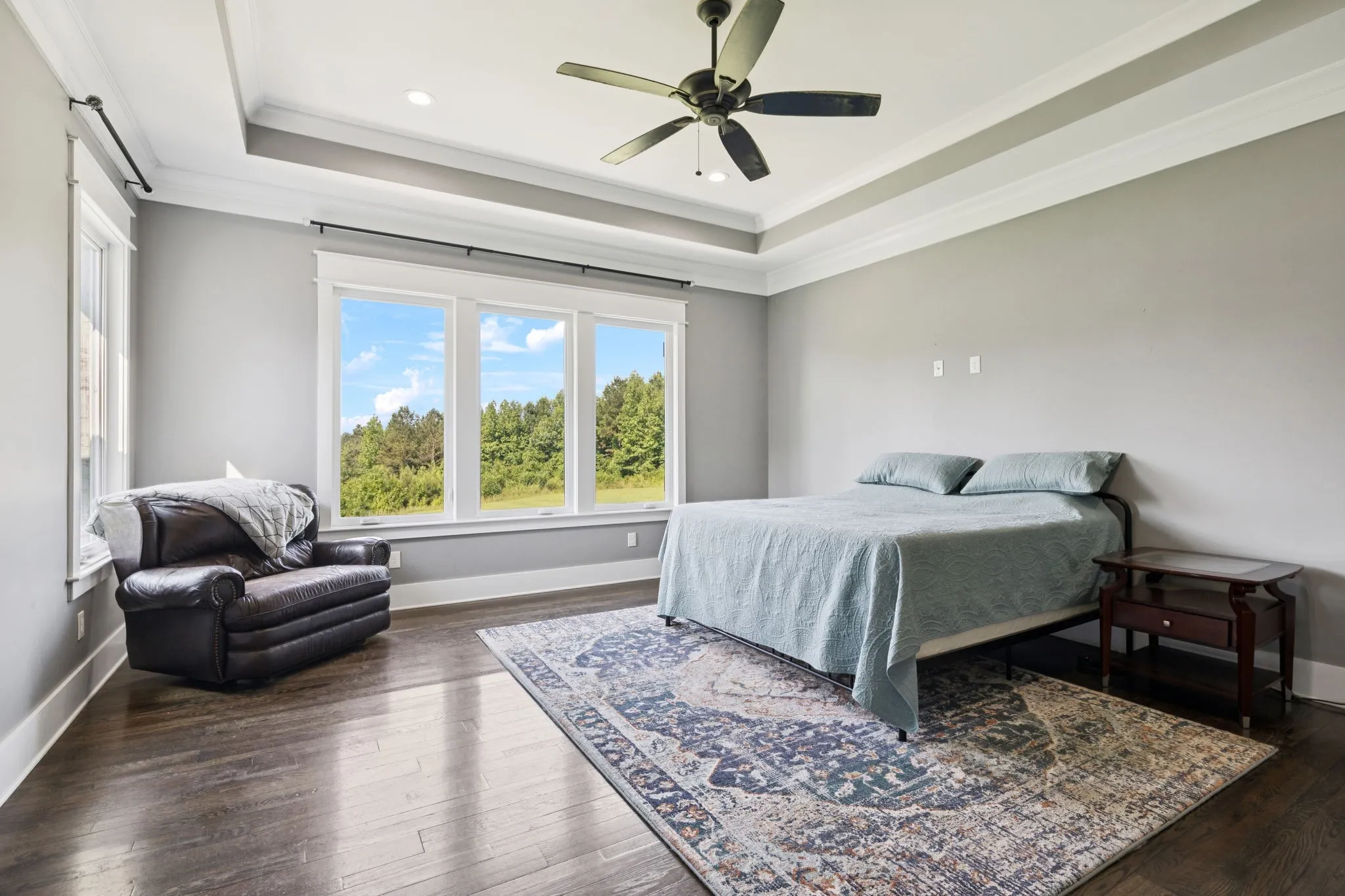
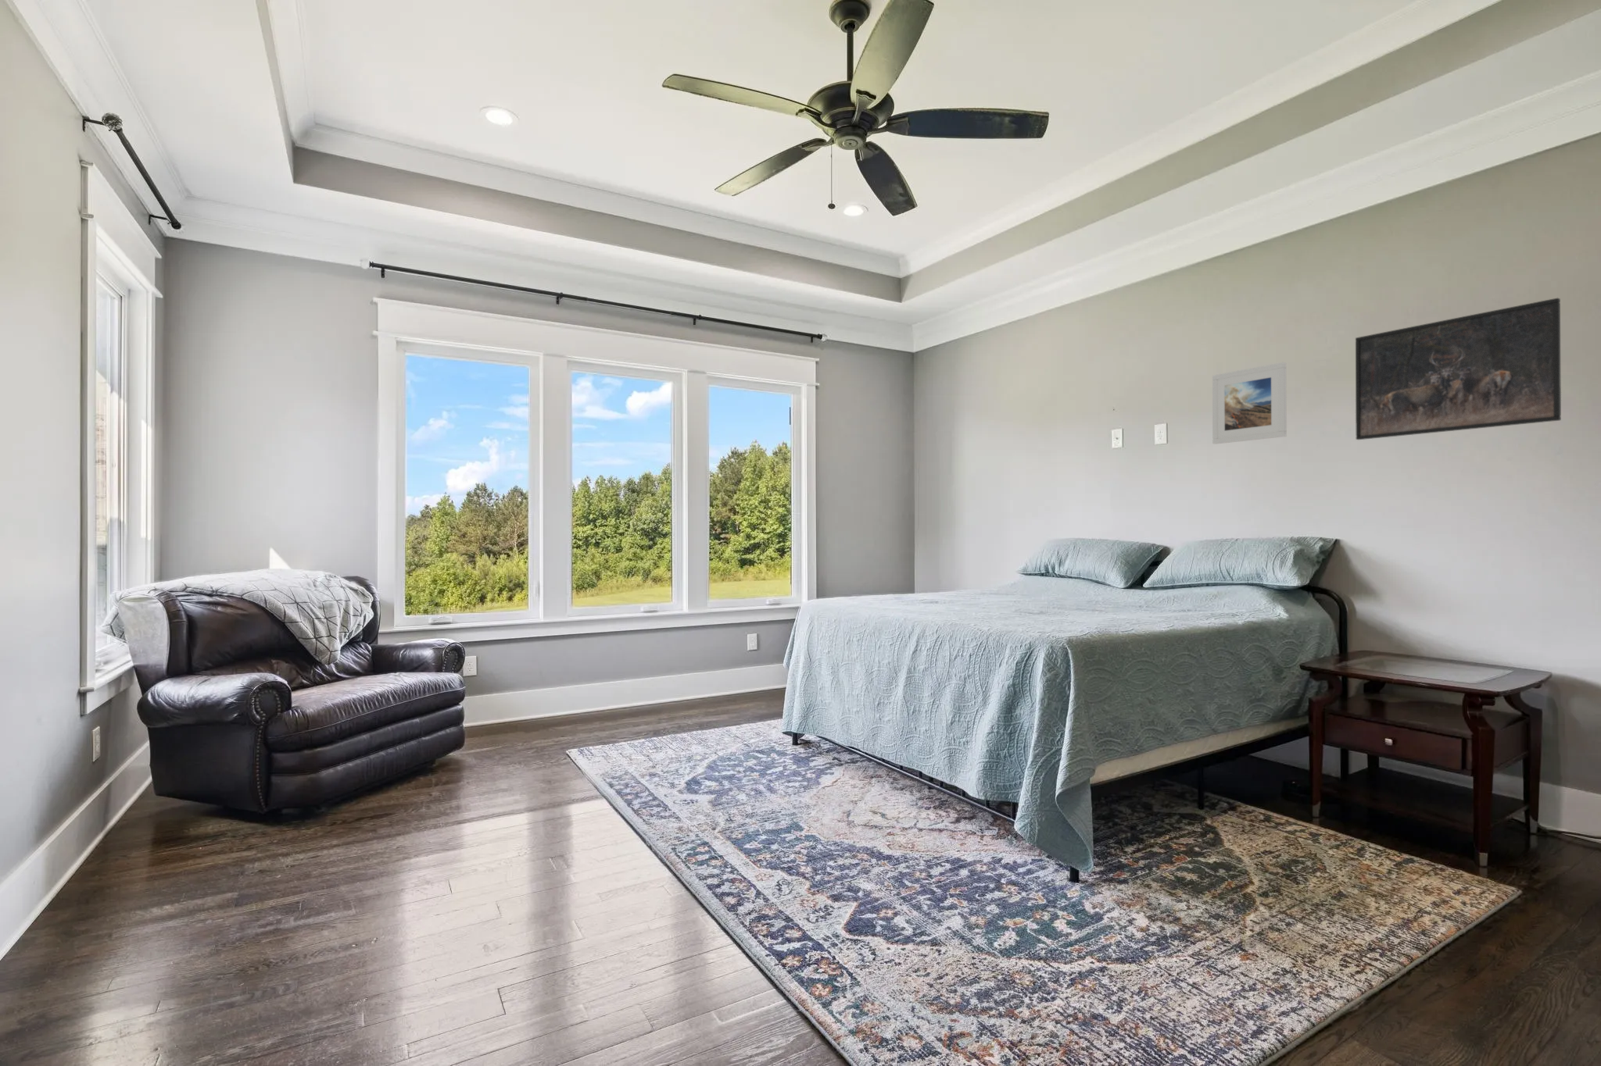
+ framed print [1212,362,1288,445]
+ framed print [1355,297,1562,440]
